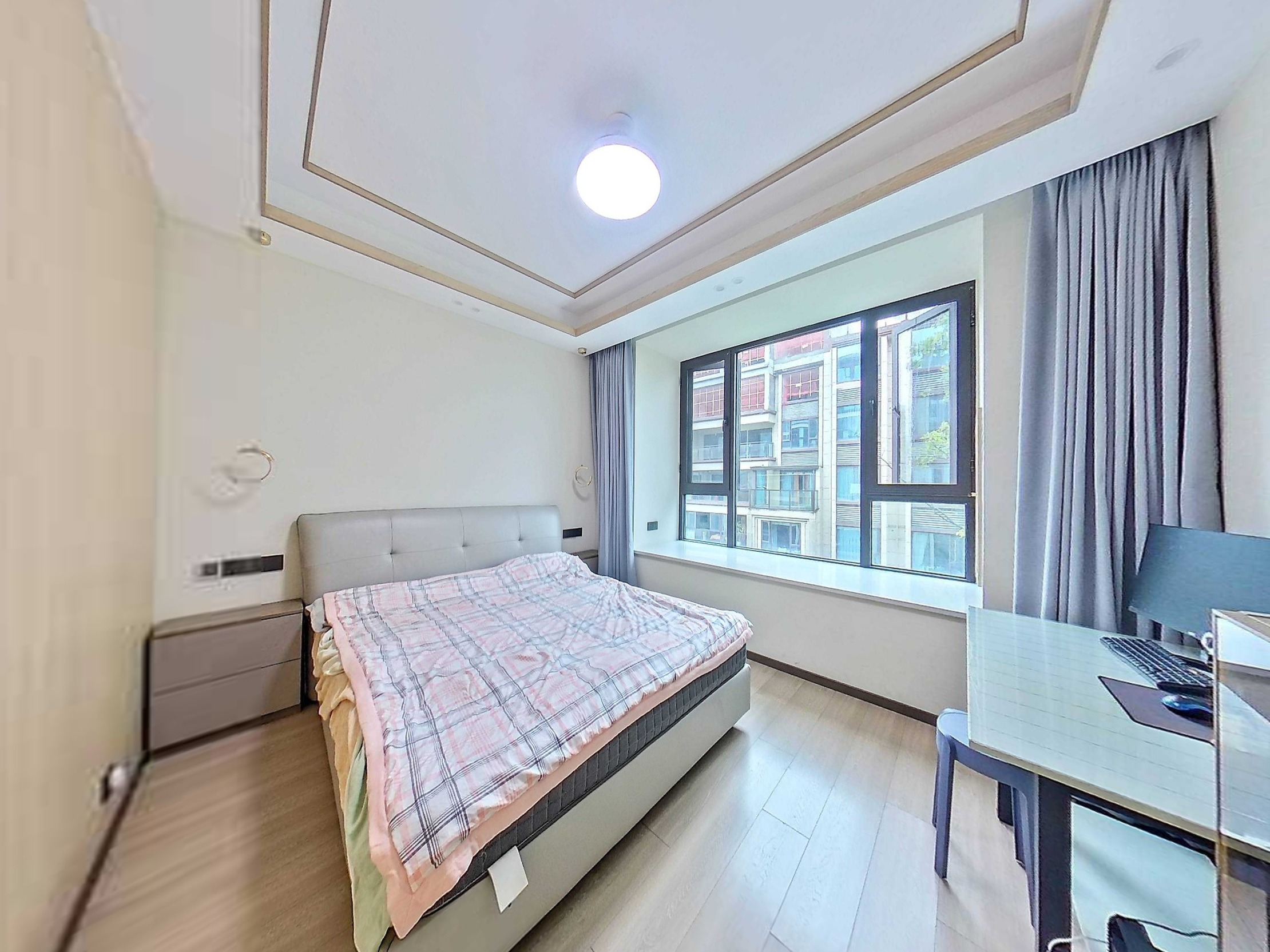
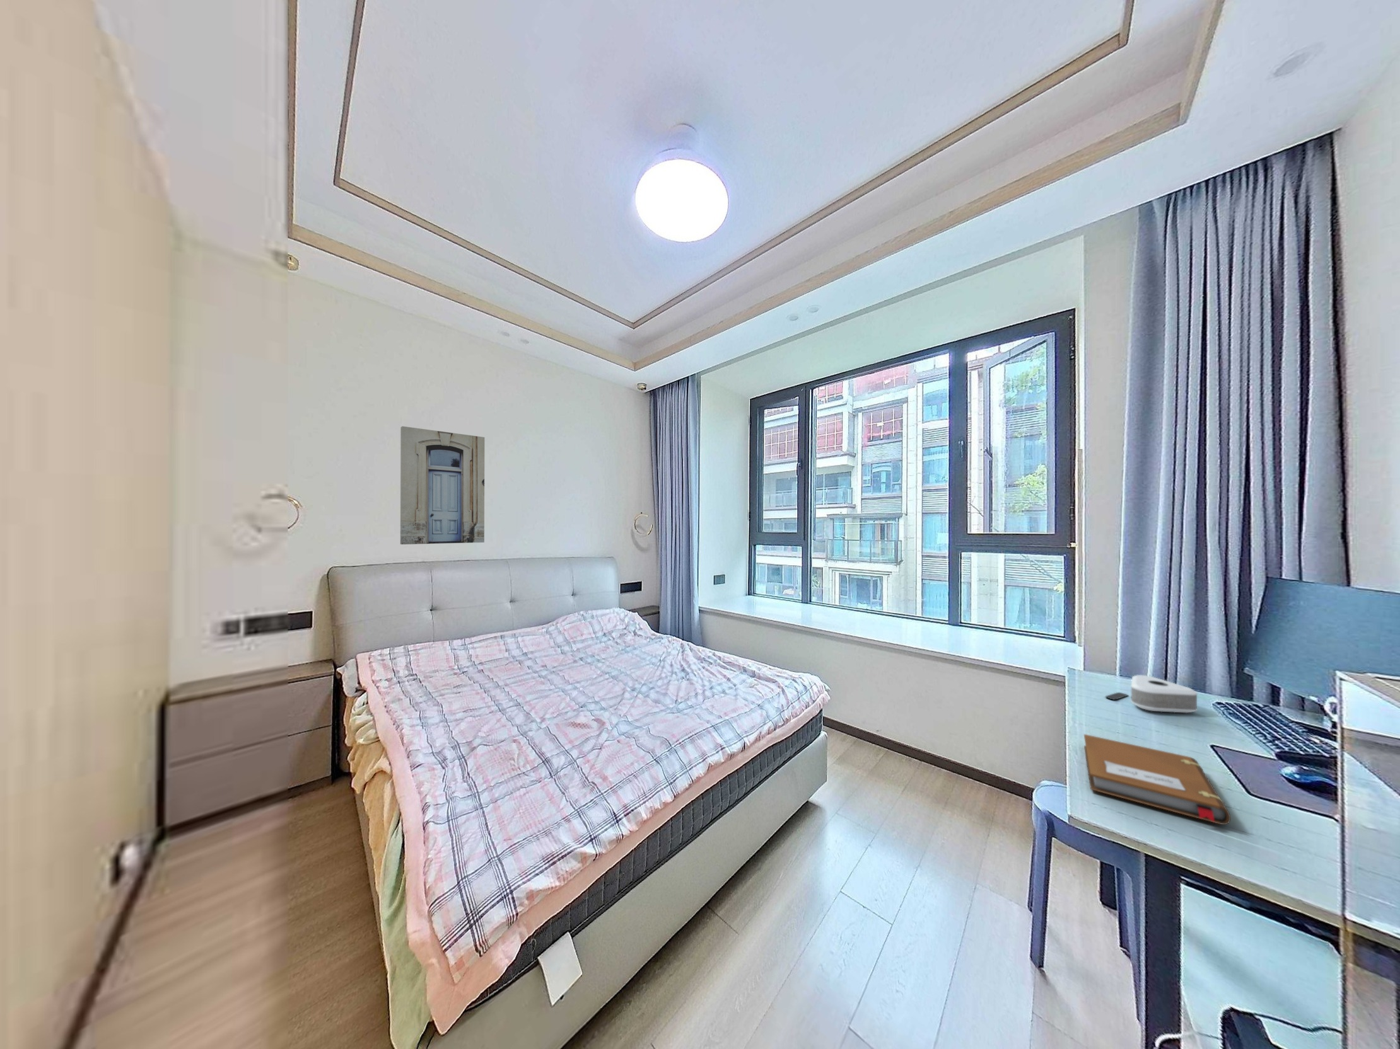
+ speaker [1105,674,1198,714]
+ notebook [1084,734,1231,825]
+ wall art [400,426,485,545]
